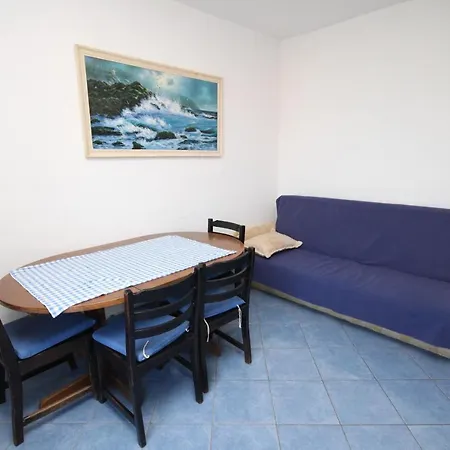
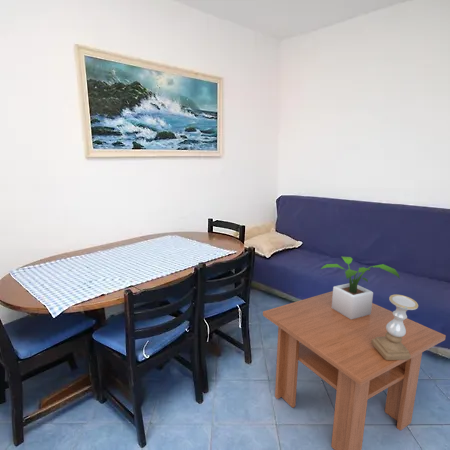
+ coffee table [262,290,447,450]
+ candle holder [371,293,419,360]
+ potted plant [320,256,401,319]
